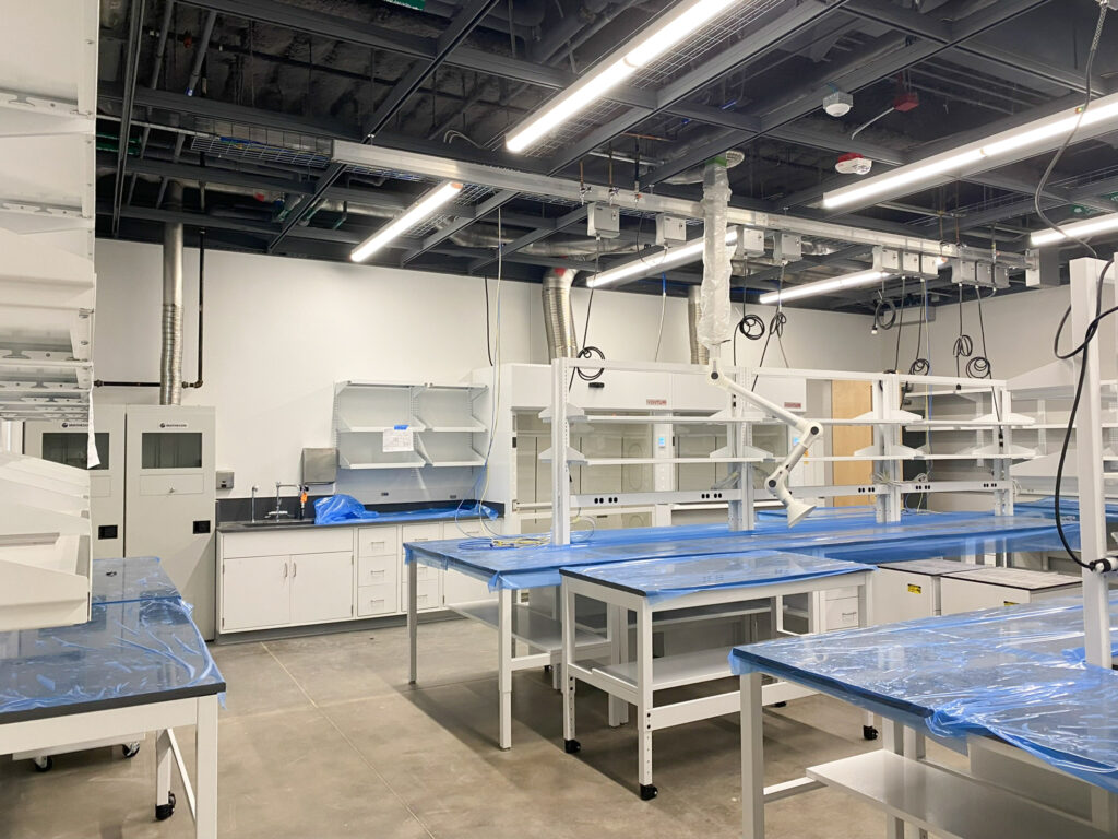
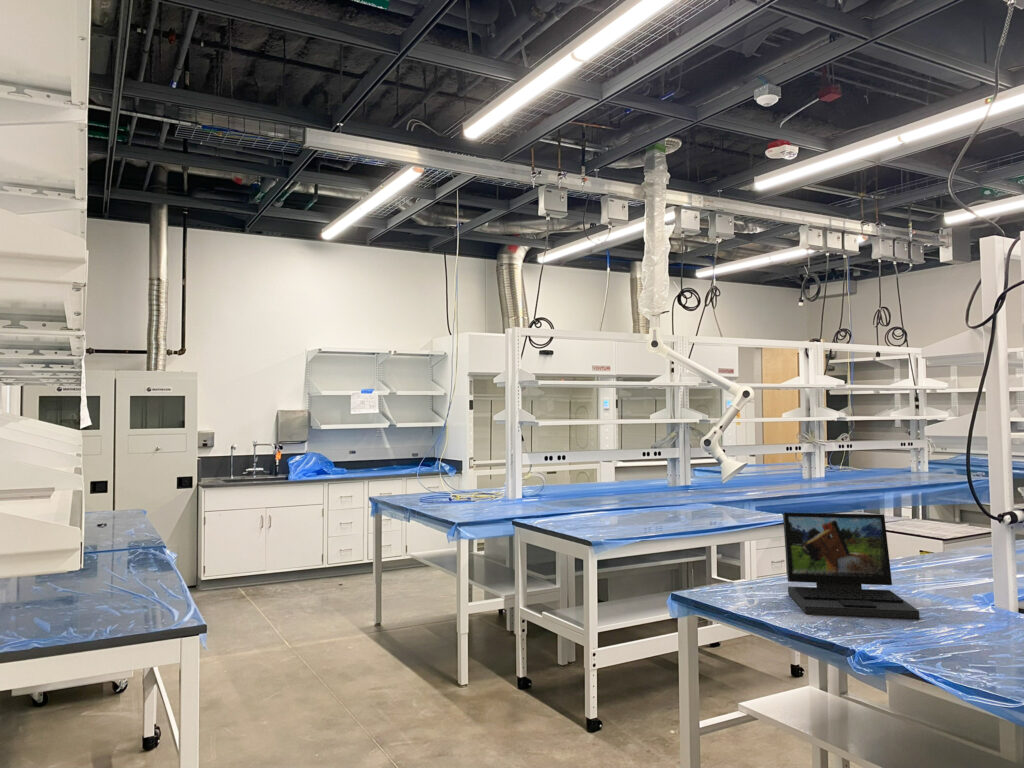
+ laptop [782,512,920,620]
